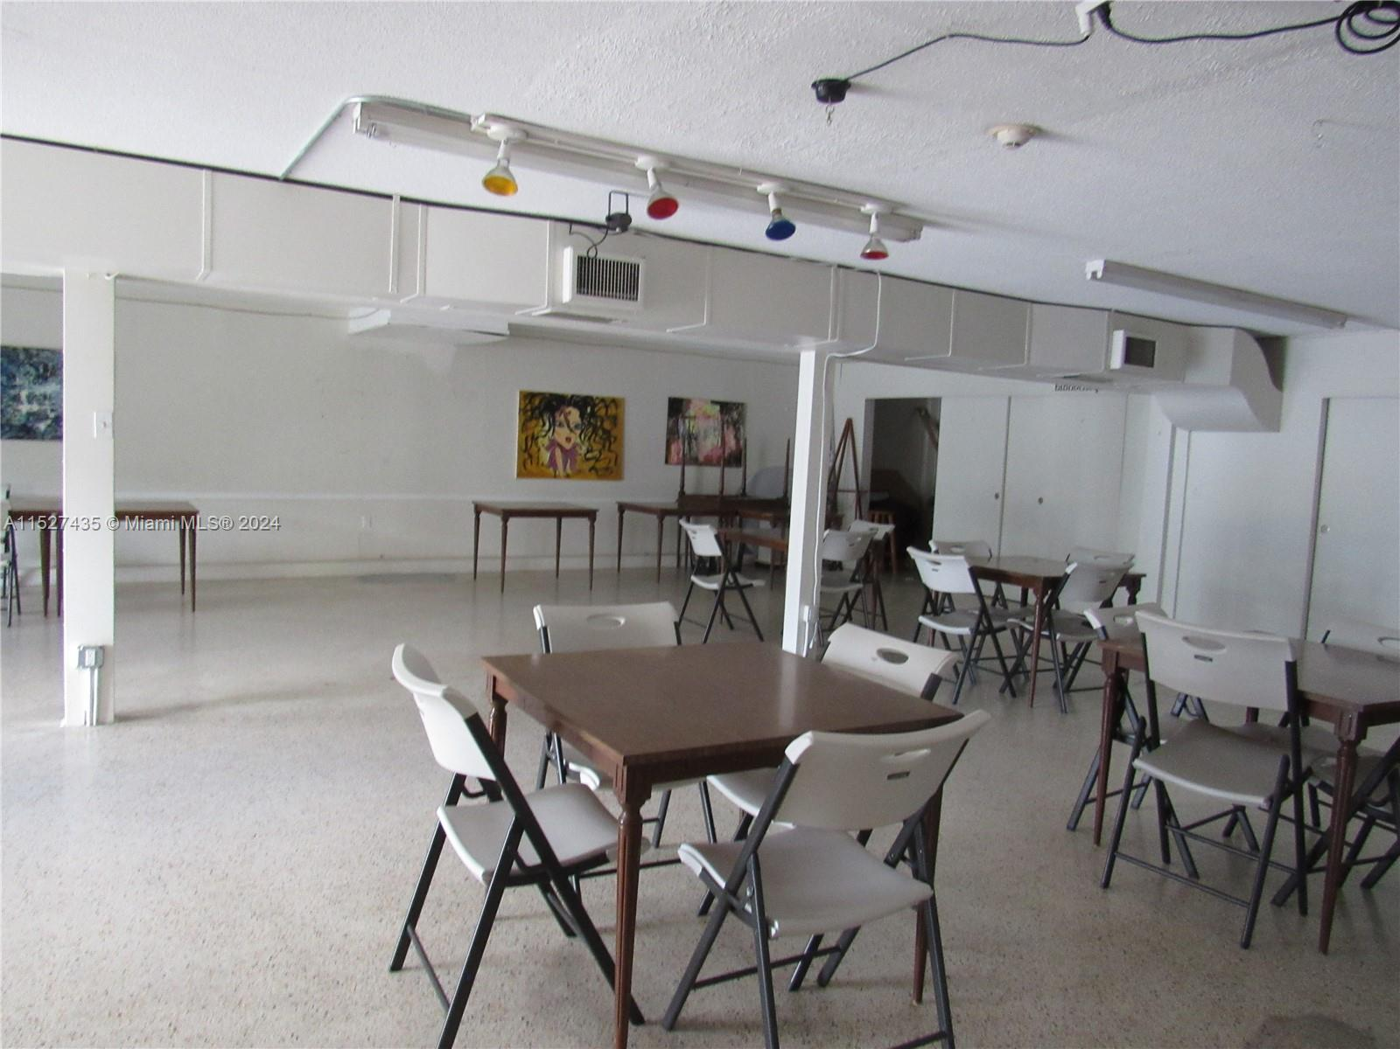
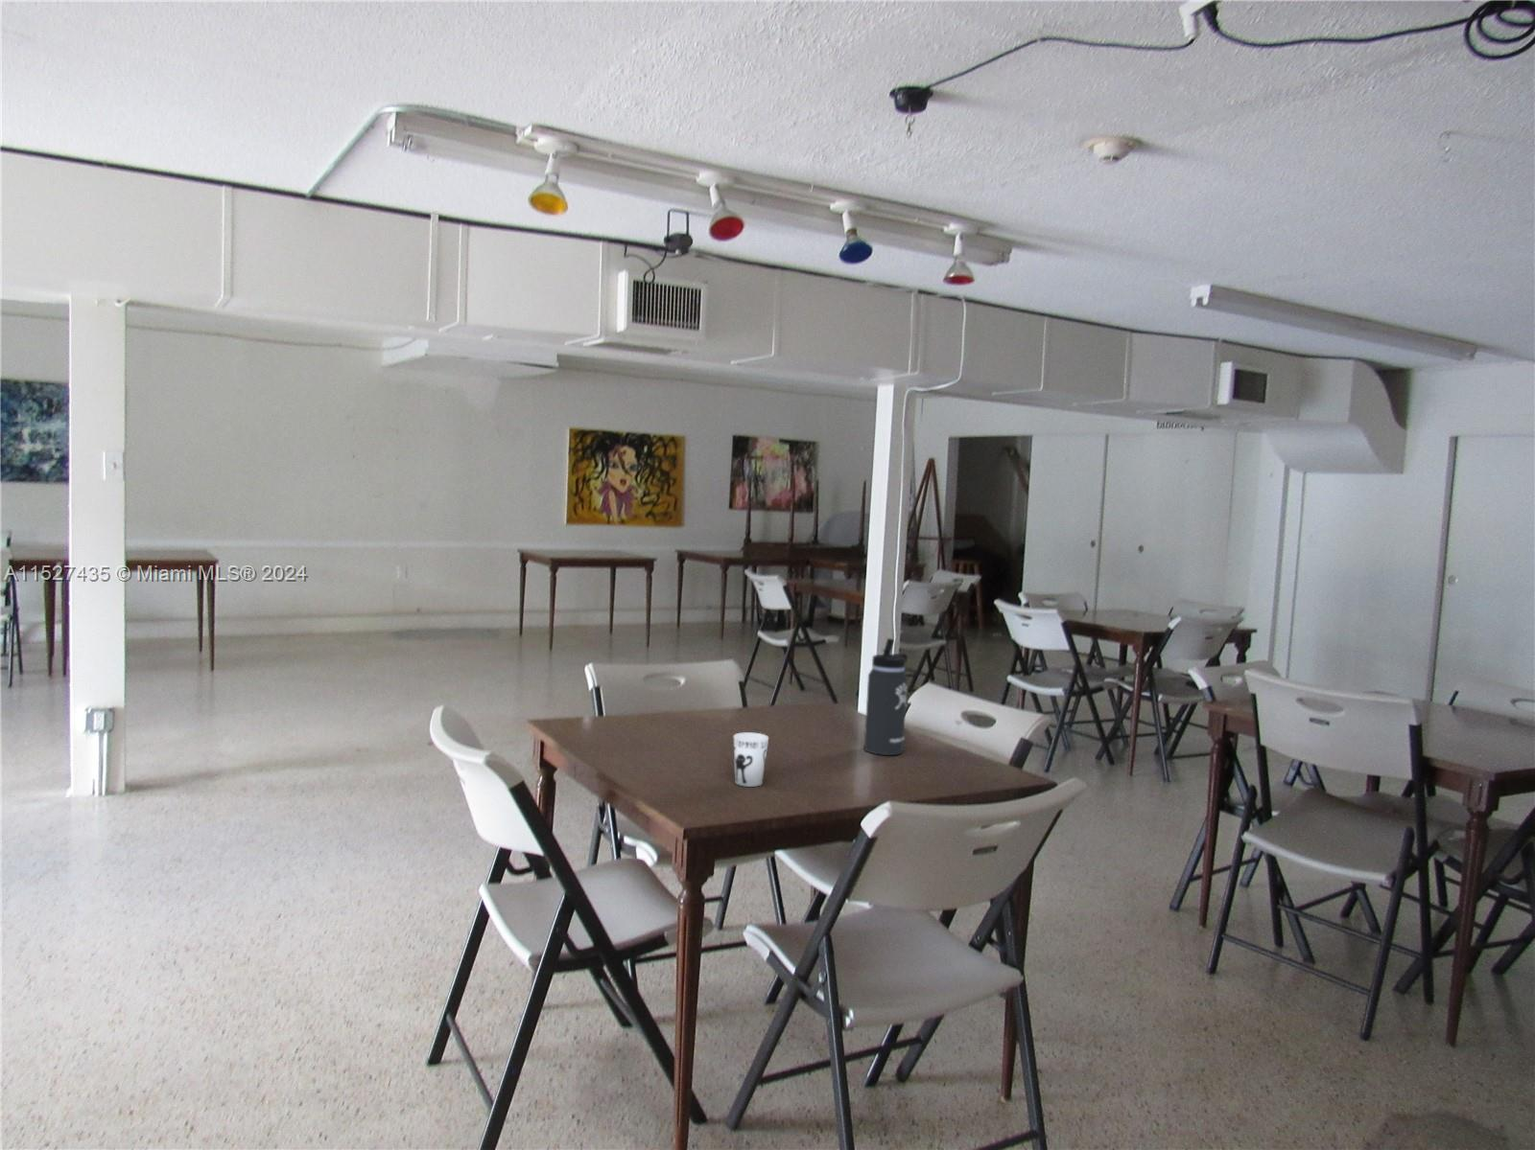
+ thermos bottle [863,638,909,756]
+ cup [732,731,770,788]
